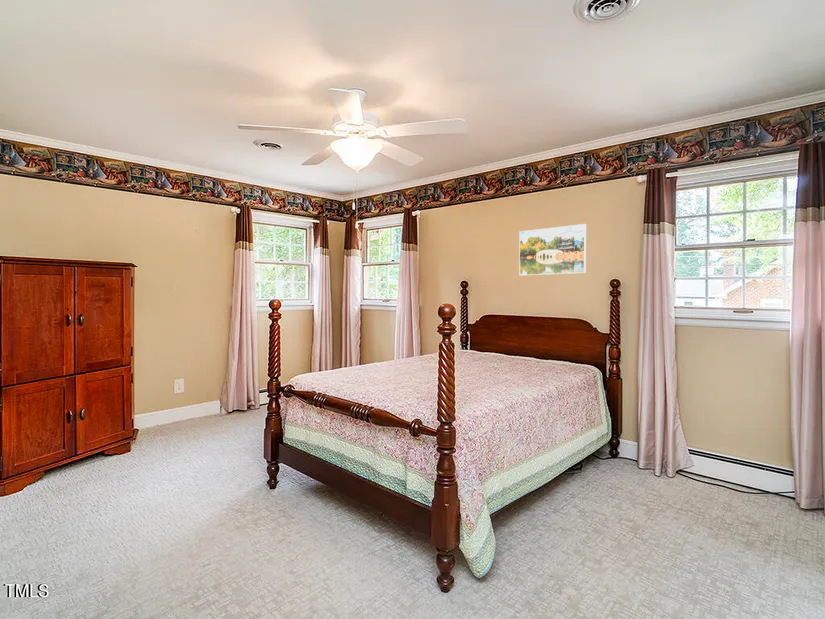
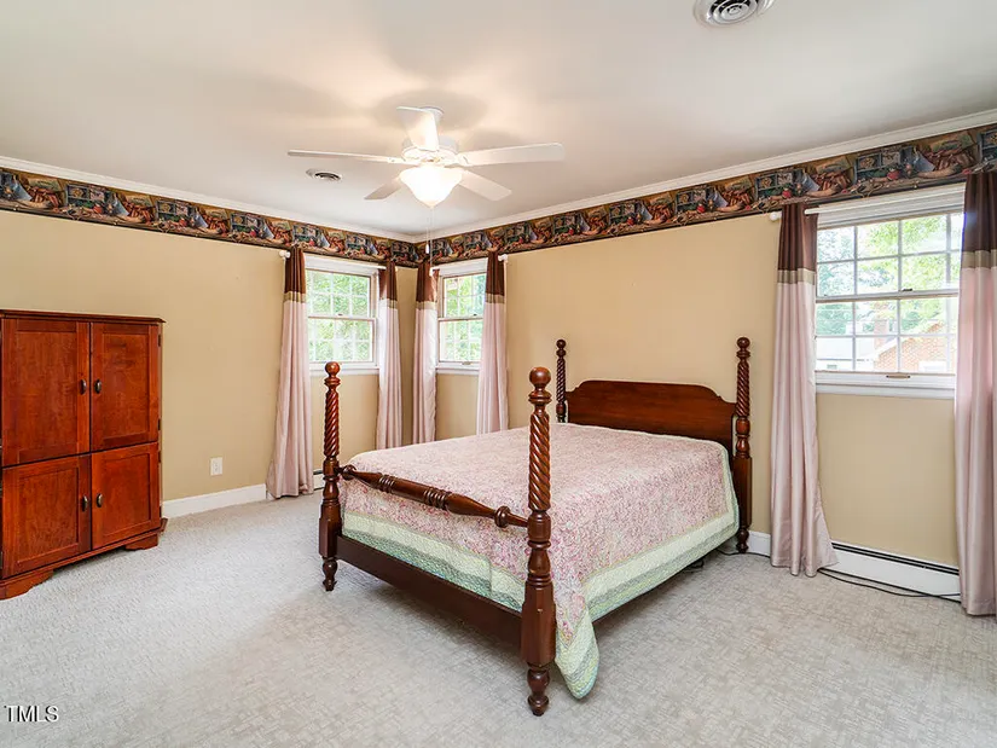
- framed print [518,223,587,276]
